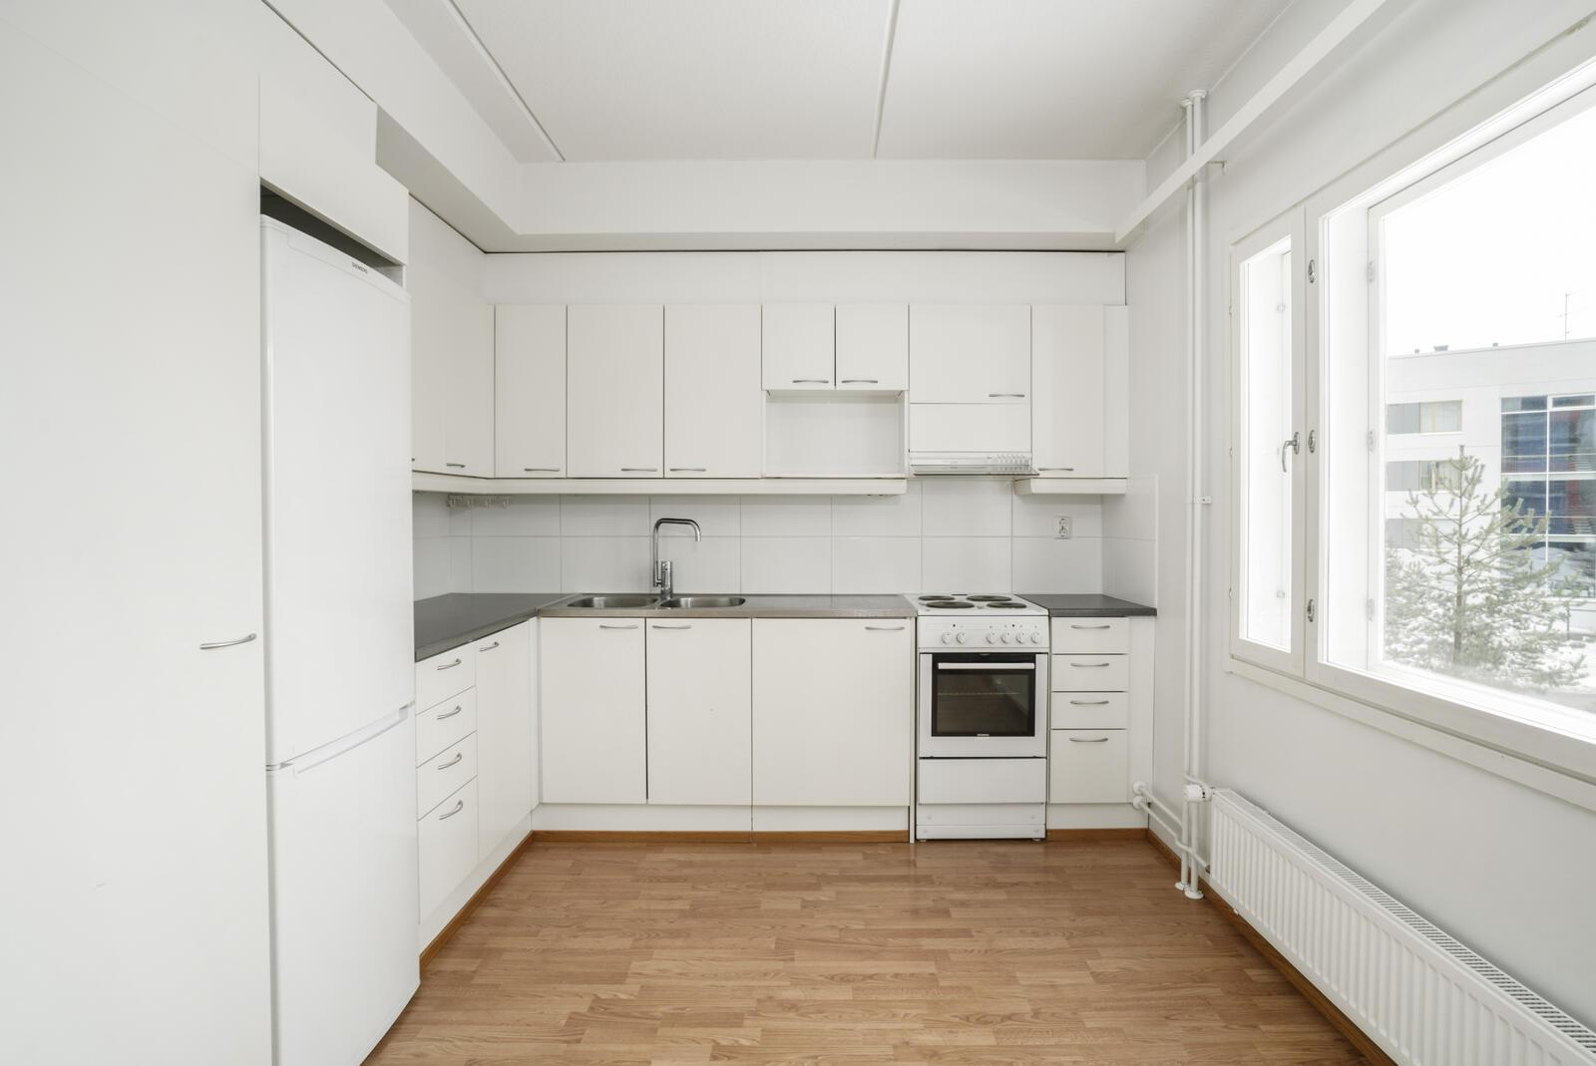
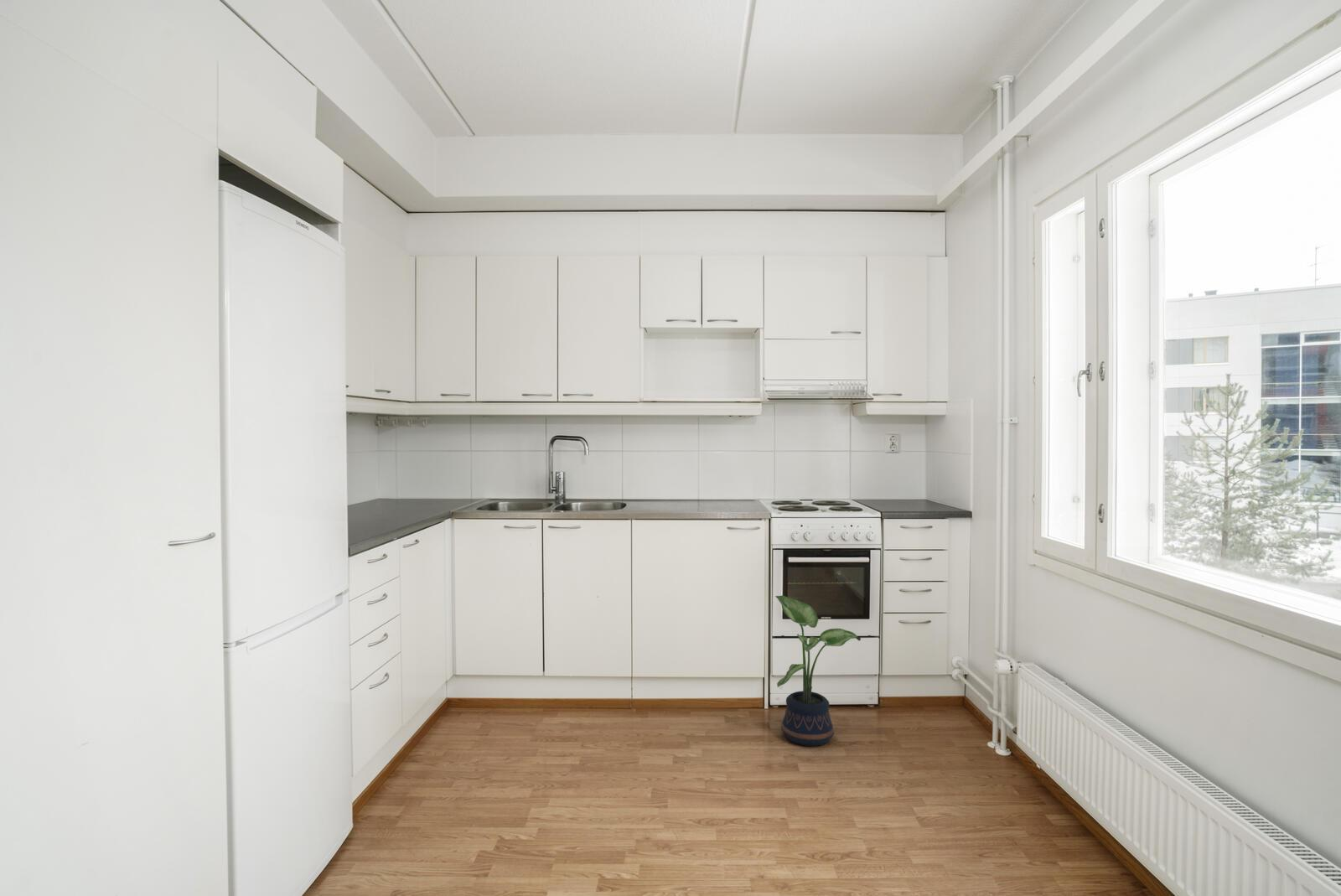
+ potted plant [774,595,862,747]
